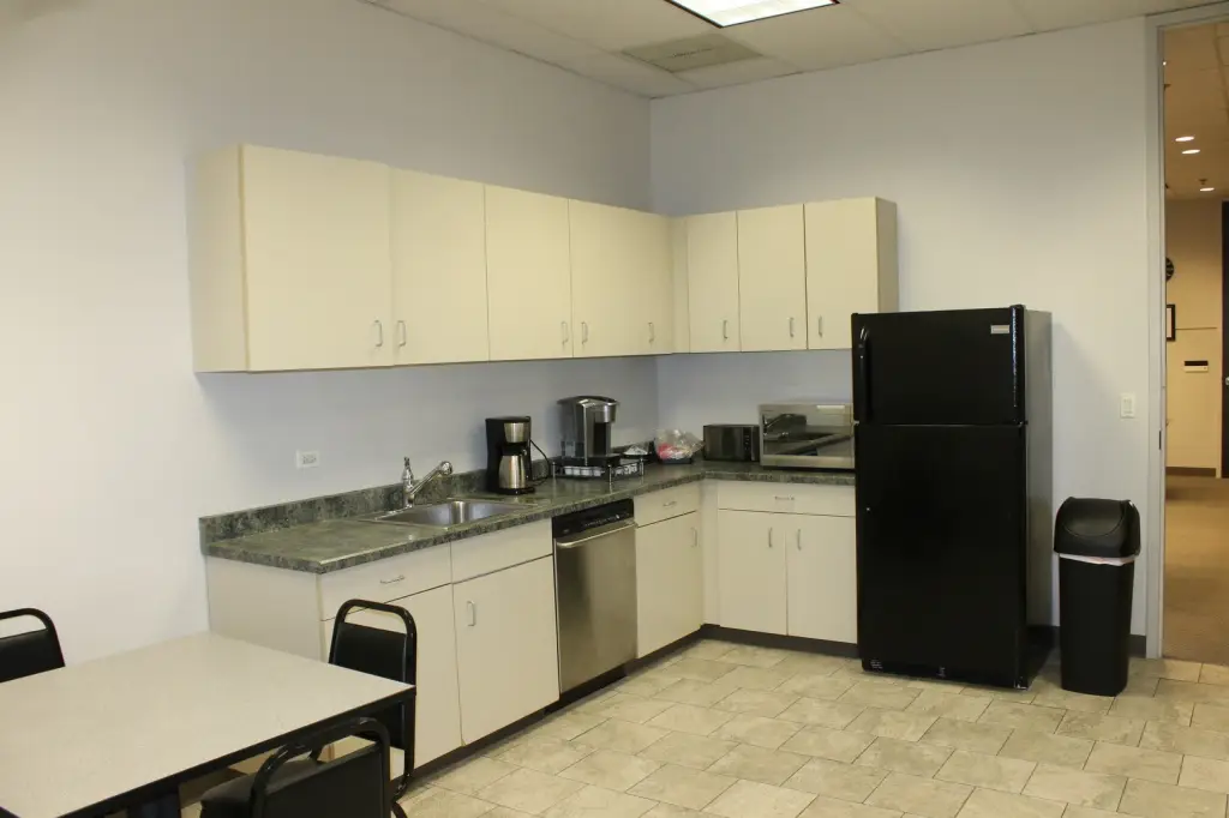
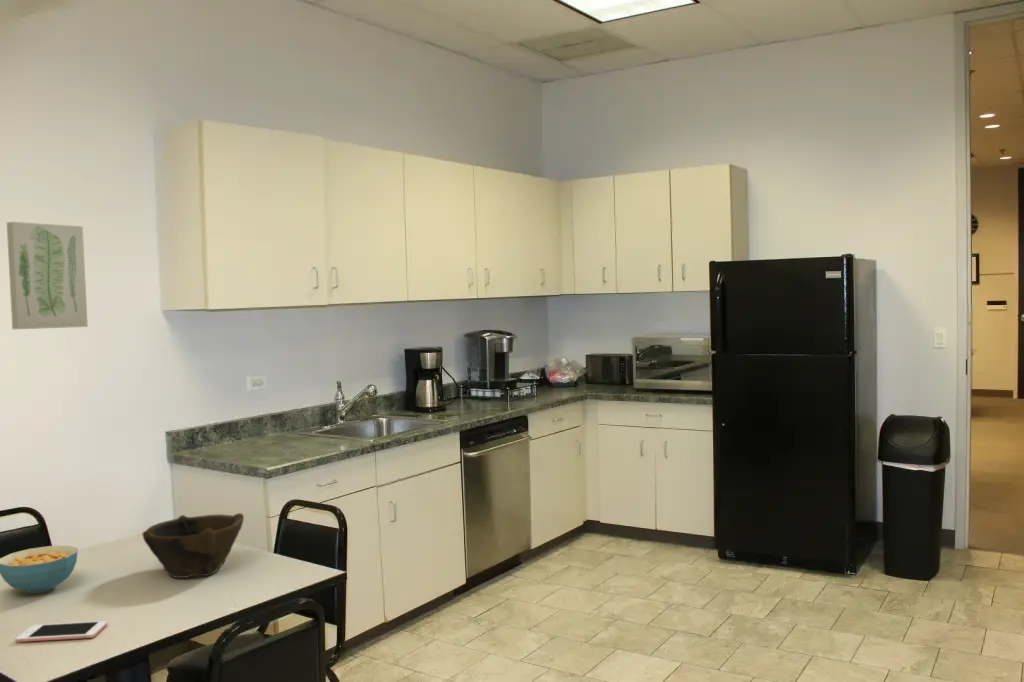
+ cereal bowl [0,545,79,594]
+ bowl [141,512,245,579]
+ wall art [6,221,89,330]
+ cell phone [14,620,108,643]
